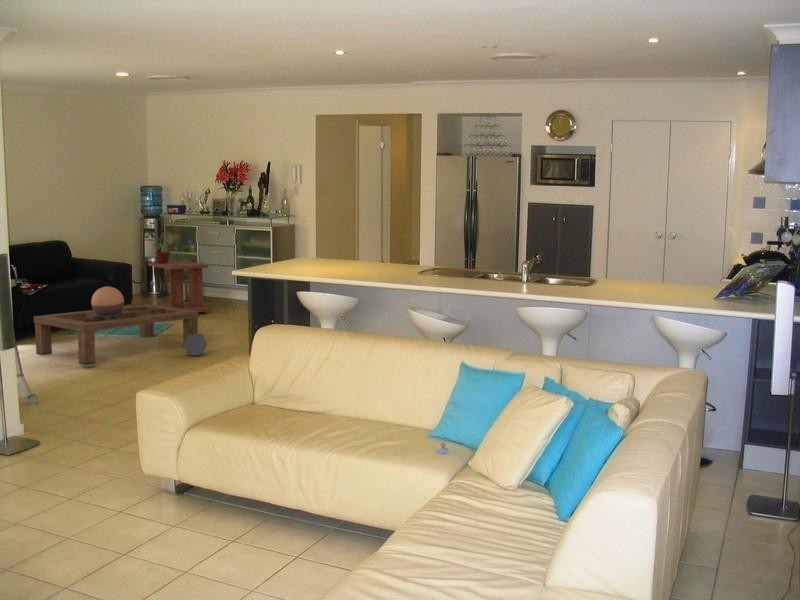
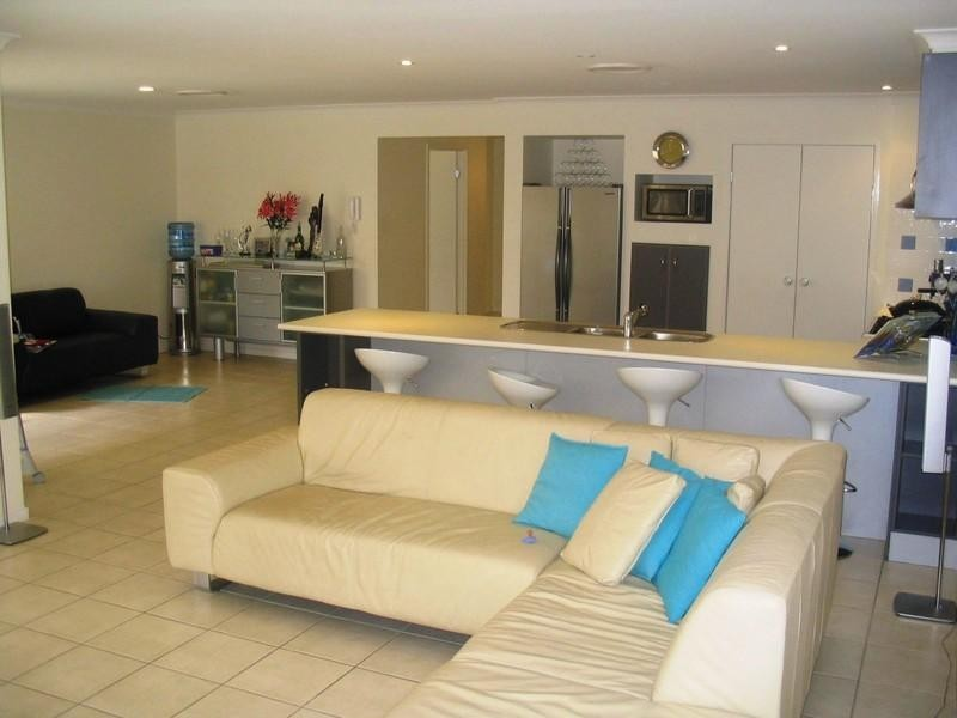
- decorative bowl [90,286,125,318]
- side table [147,260,210,314]
- ball [183,333,207,356]
- coffee table [33,303,200,366]
- potted plant [152,232,172,264]
